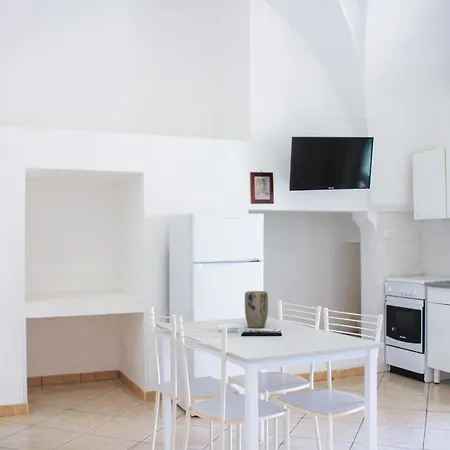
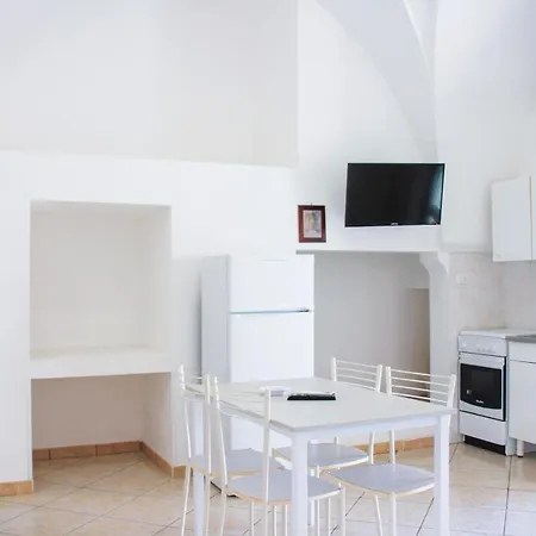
- plant pot [244,290,269,329]
